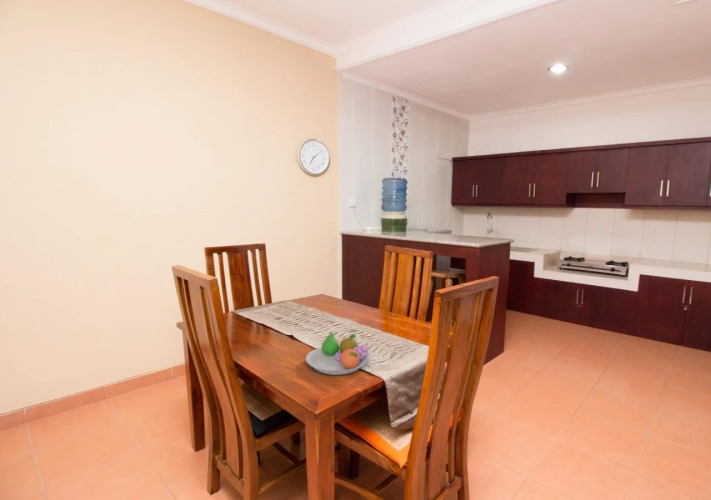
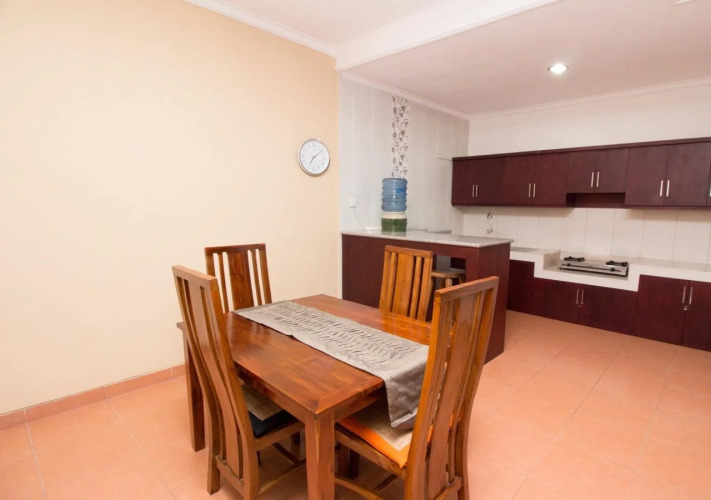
- fruit bowl [305,332,370,376]
